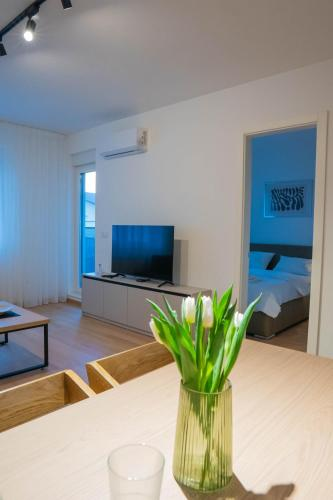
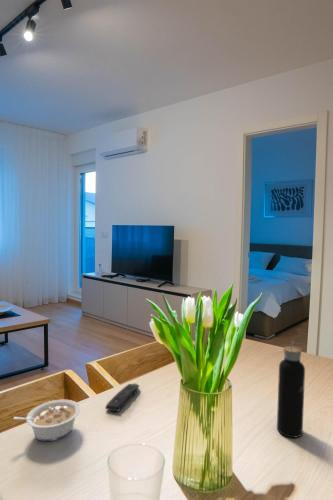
+ remote control [105,382,140,413]
+ water bottle [276,339,306,439]
+ legume [13,399,81,442]
